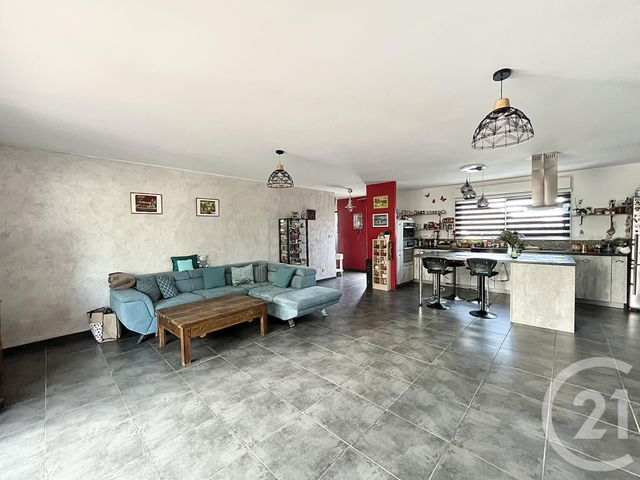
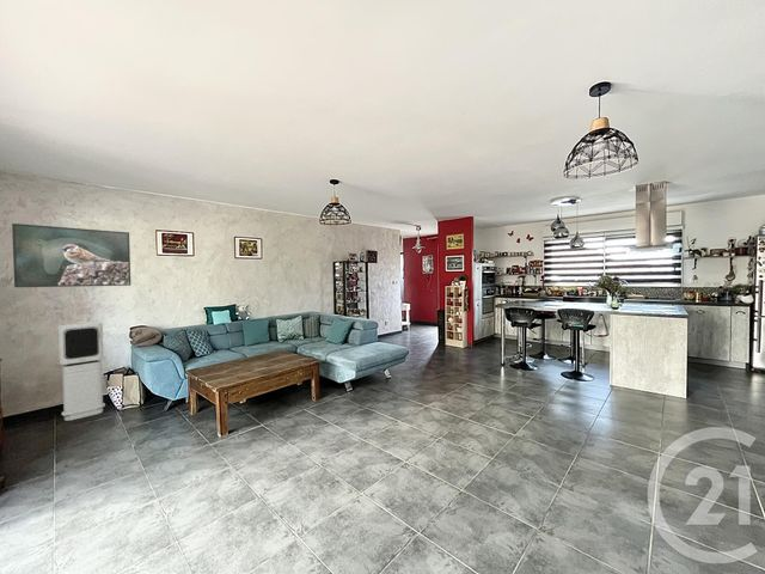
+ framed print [11,222,131,288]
+ air purifier [57,320,106,422]
